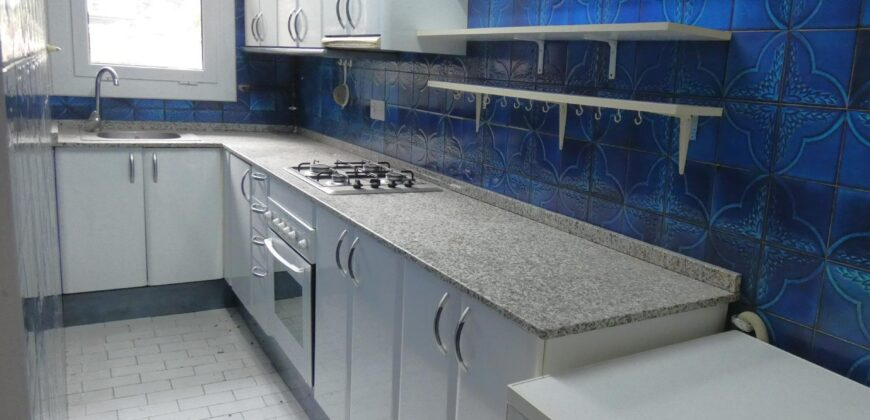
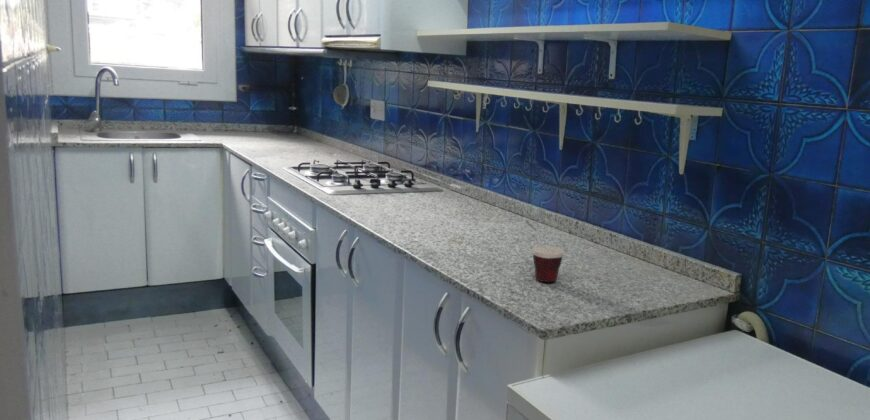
+ cup [525,219,565,283]
